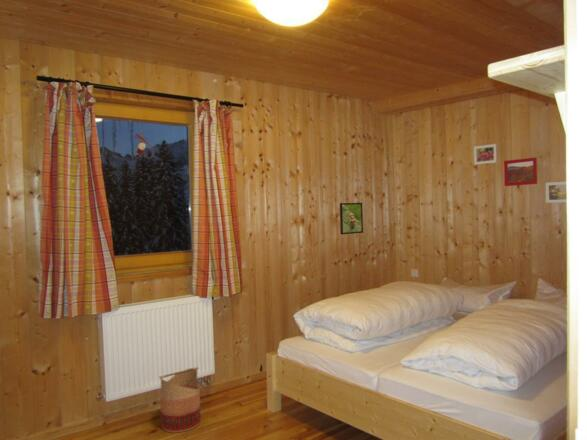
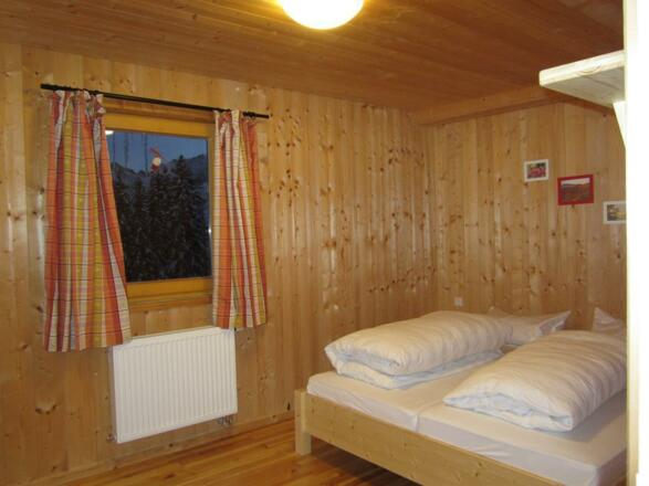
- basket [158,366,202,433]
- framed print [339,202,364,235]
